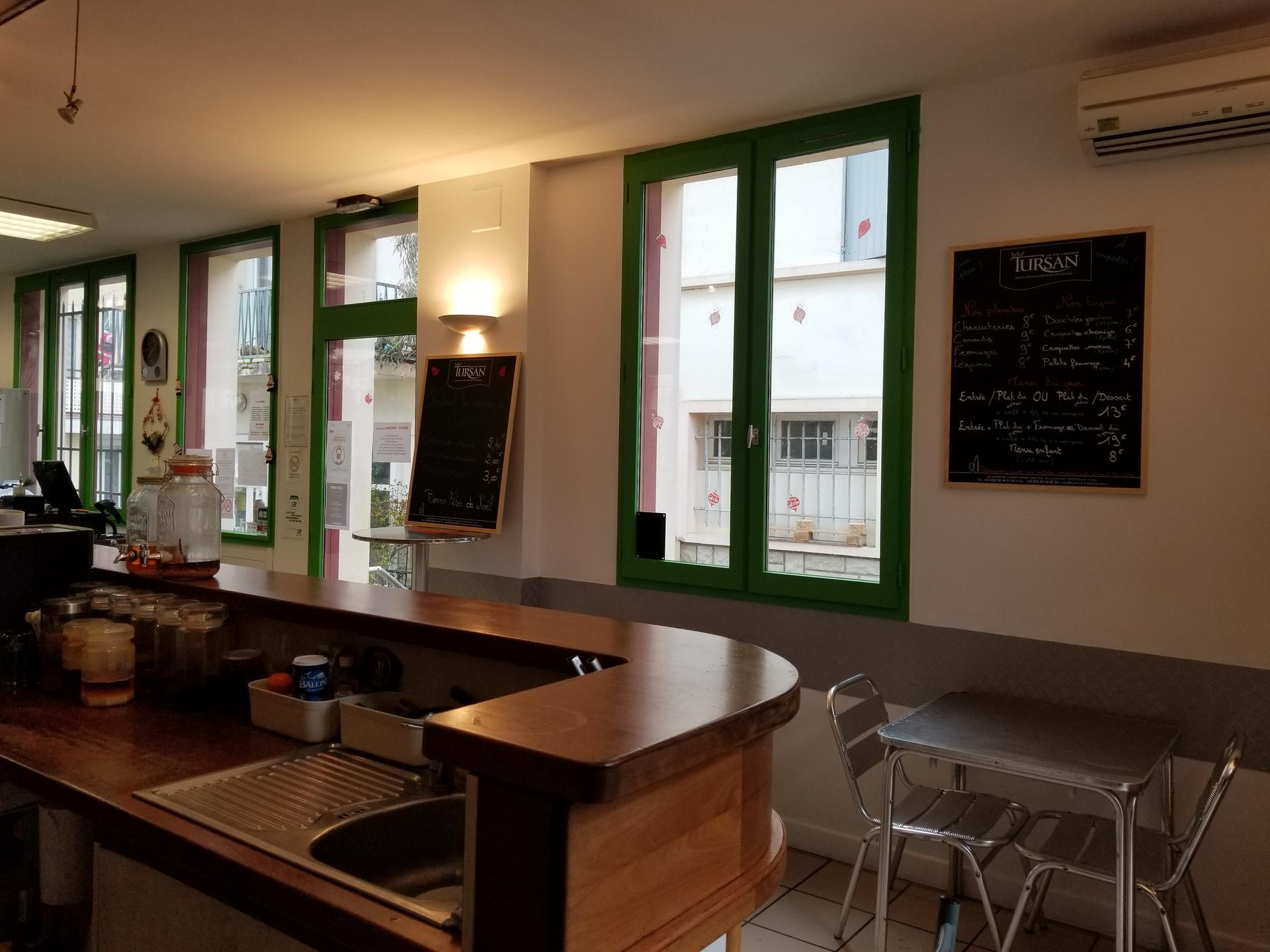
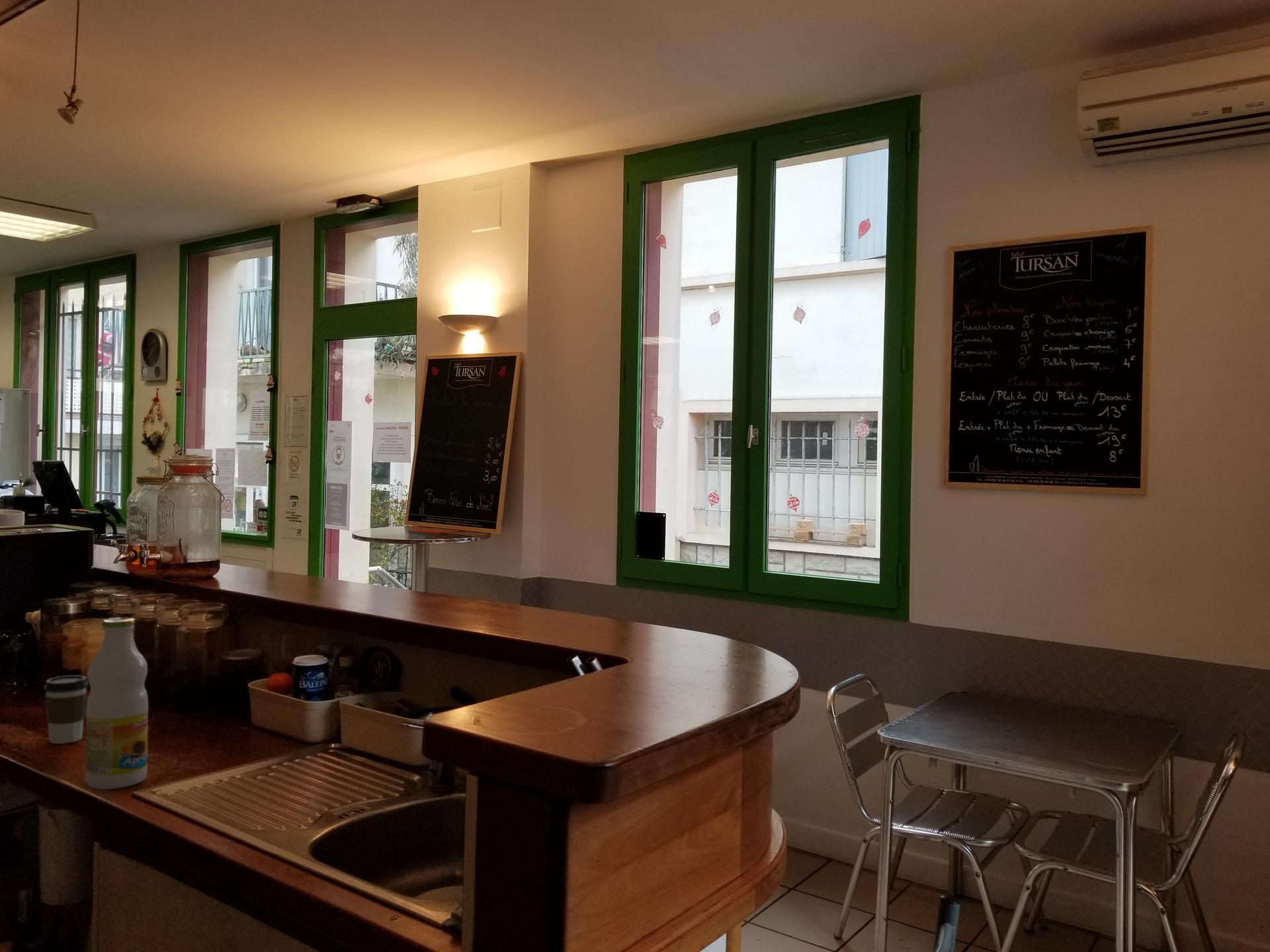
+ beverage bottle [85,617,149,790]
+ coffee cup [43,675,89,744]
